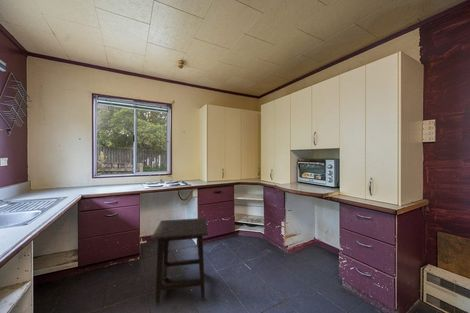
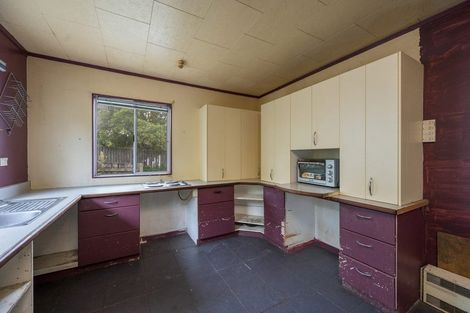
- side table [150,217,209,307]
